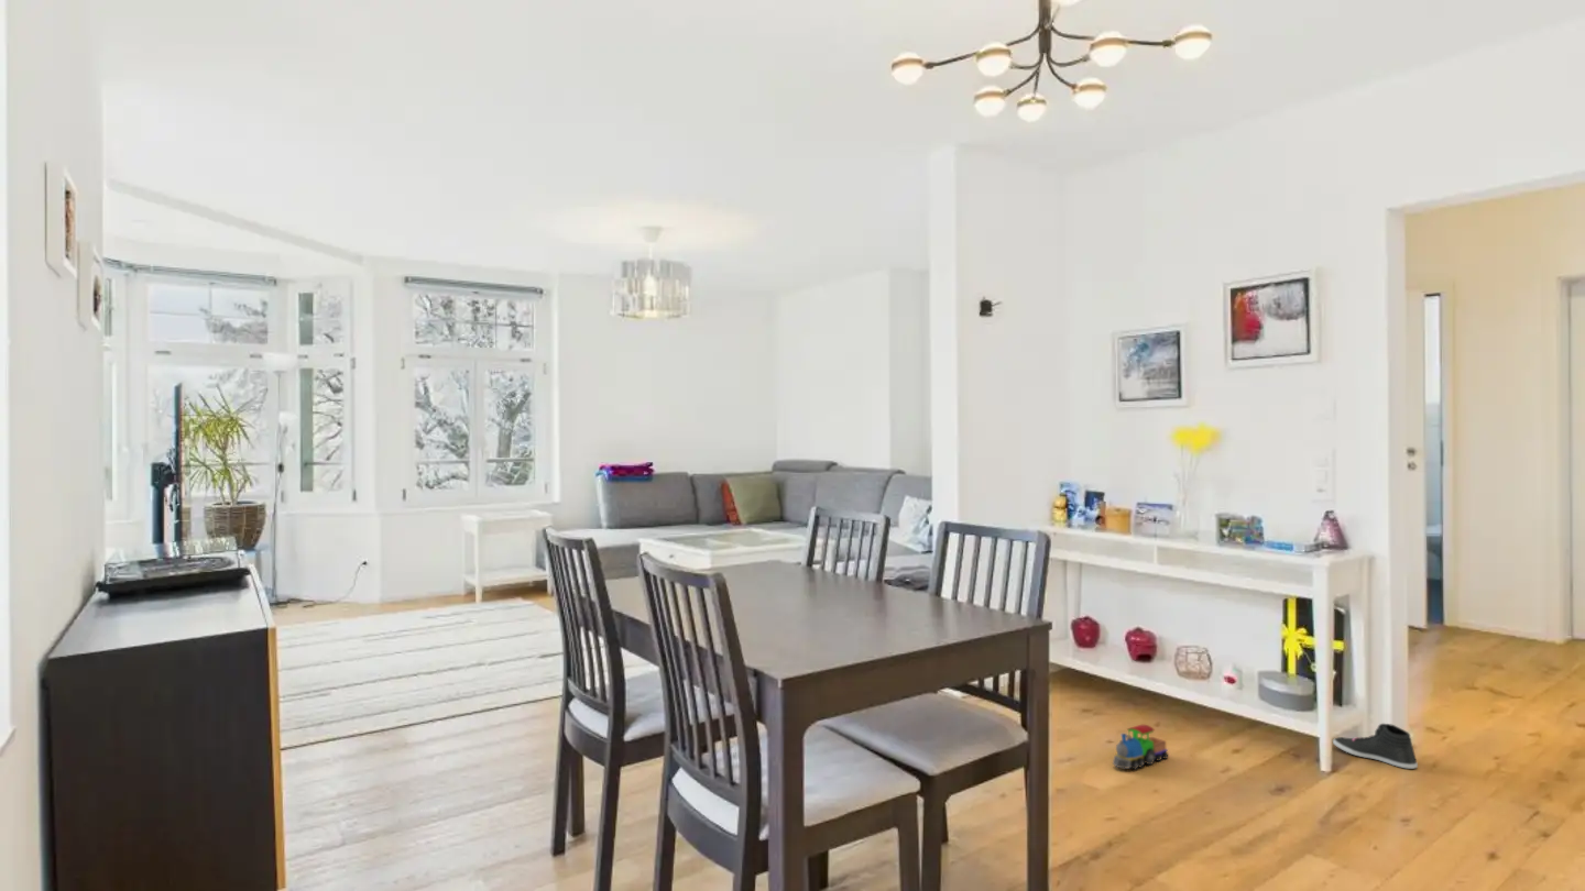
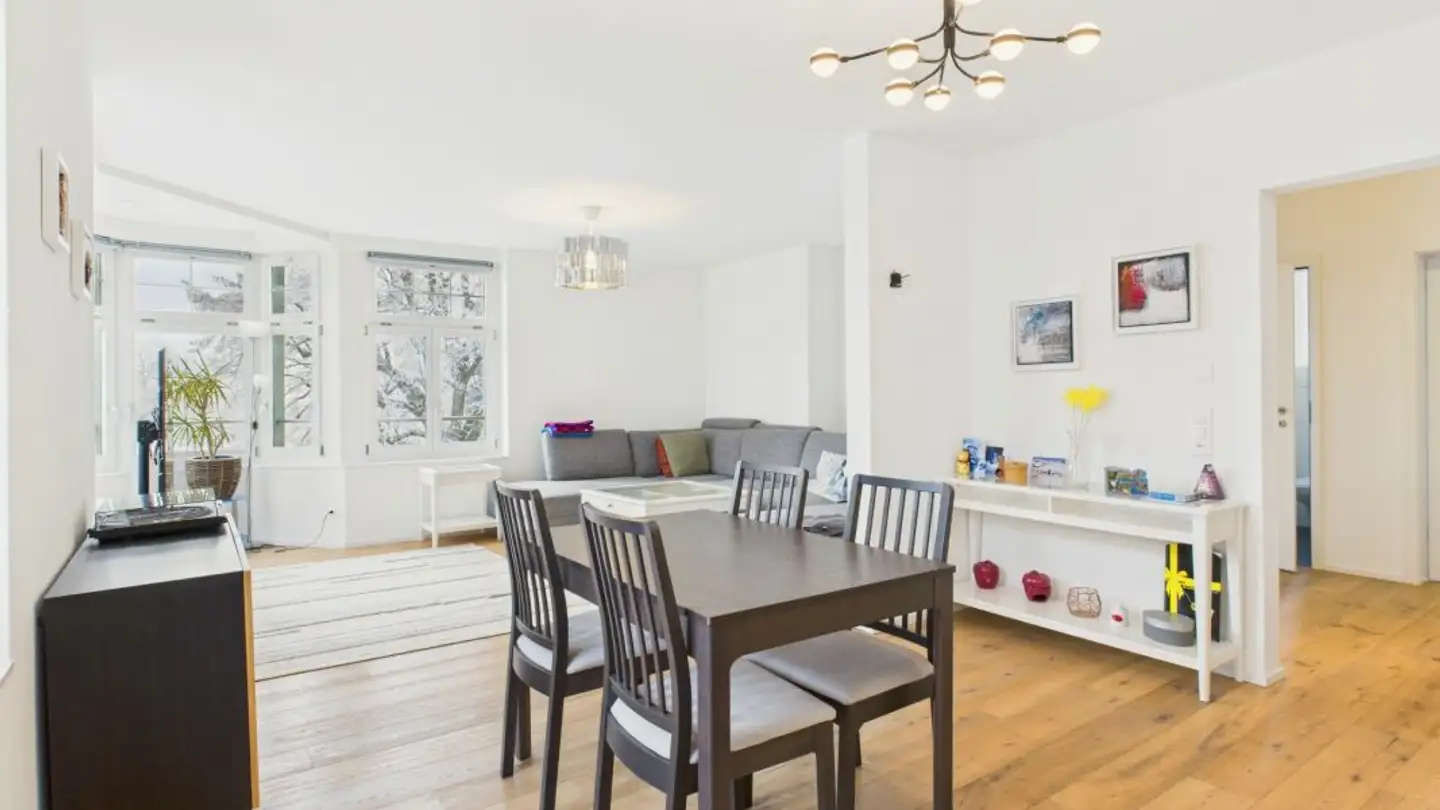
- sneaker [1332,723,1419,770]
- toy train [1112,724,1169,771]
